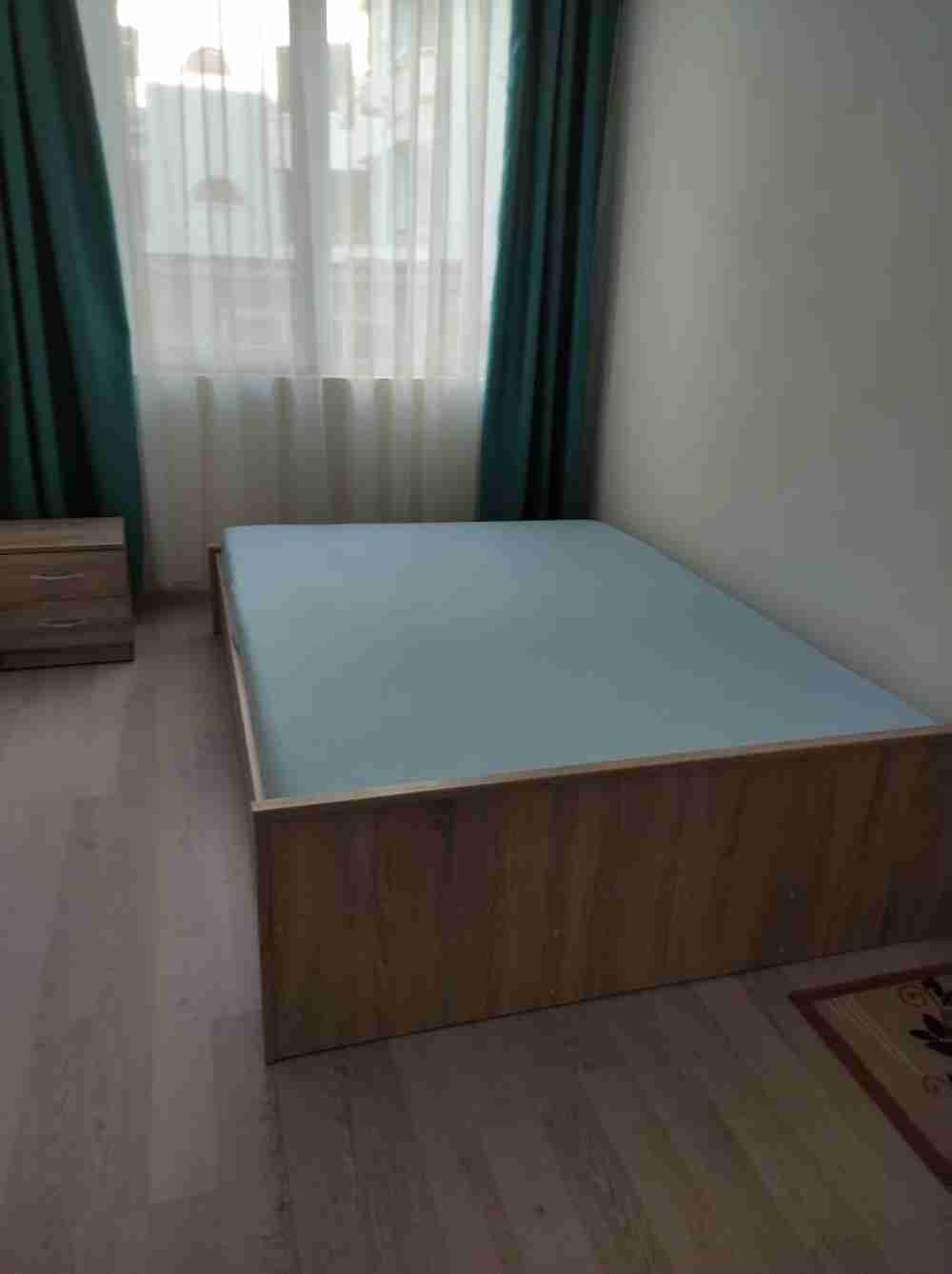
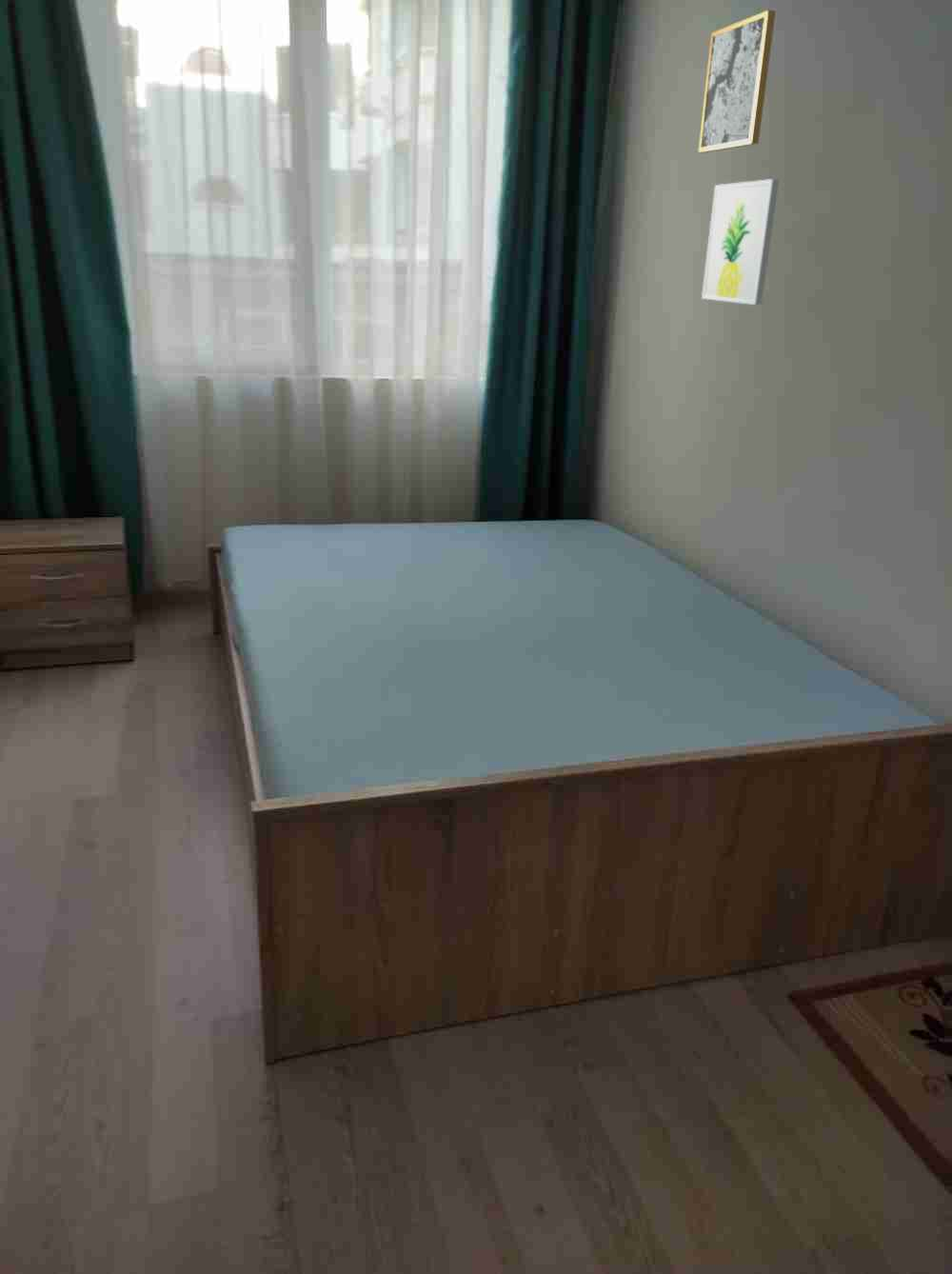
+ wall art [697,9,777,153]
+ wall art [701,178,780,306]
